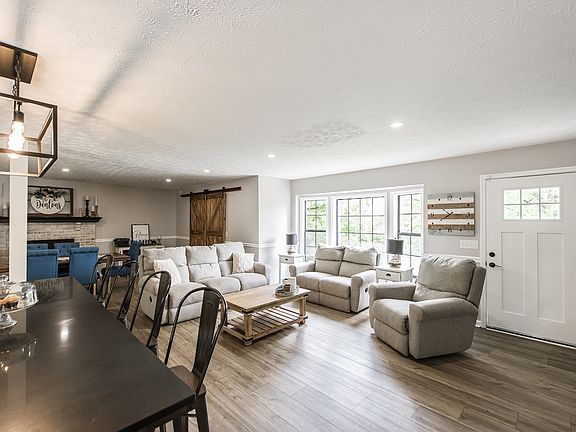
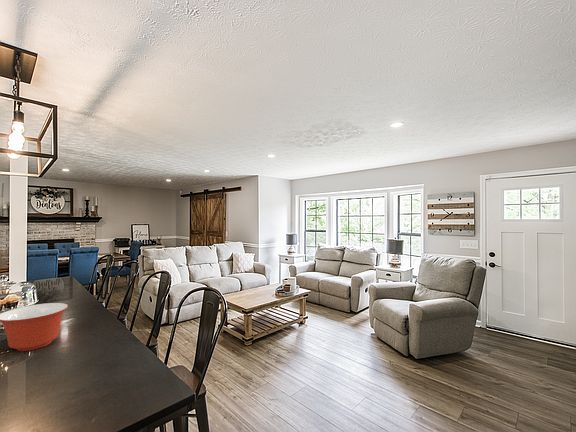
+ mixing bowl [0,302,69,352]
